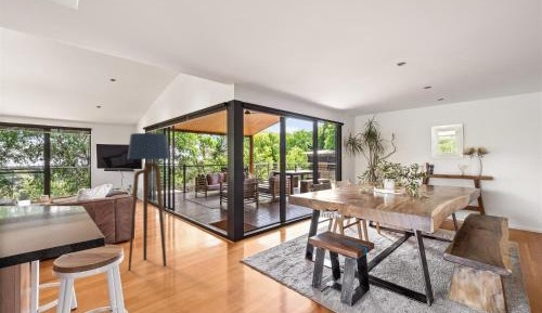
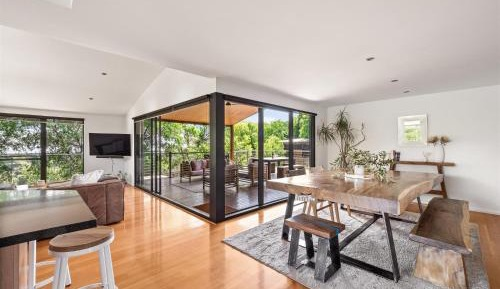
- floor lamp [126,132,171,272]
